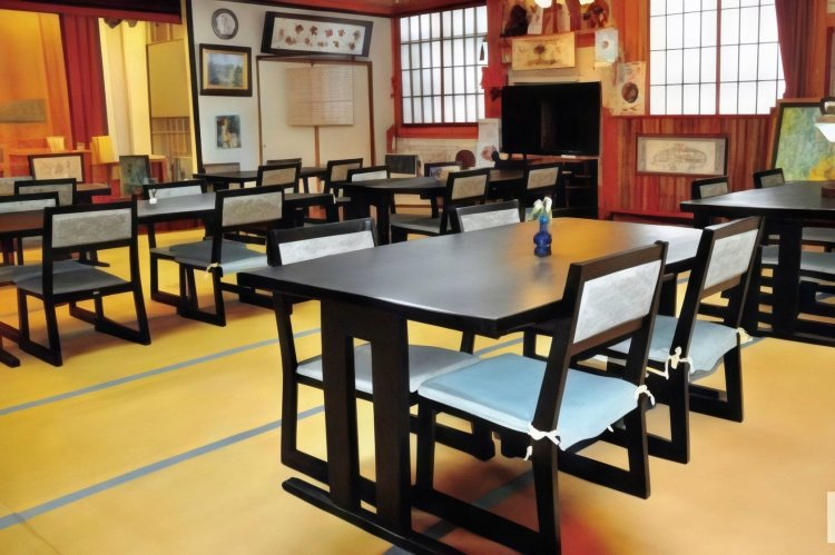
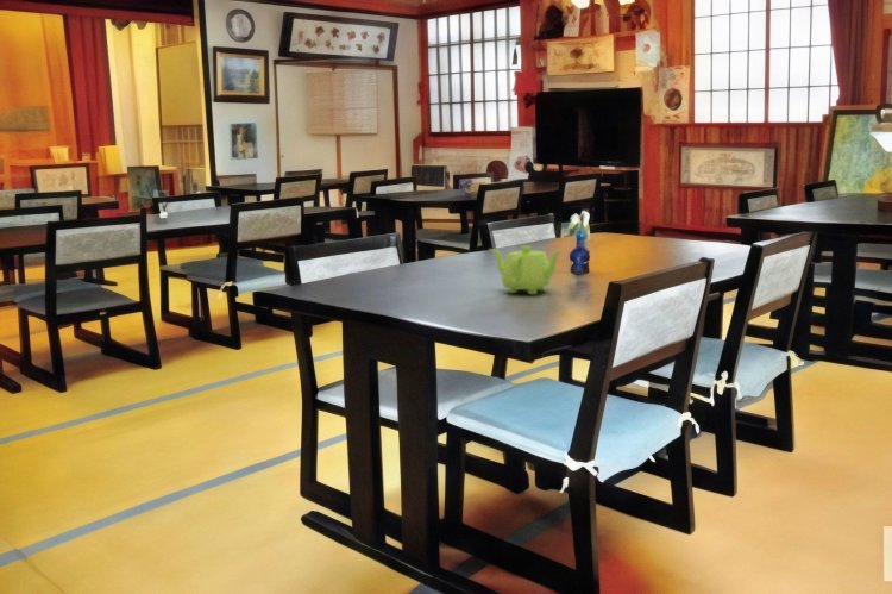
+ teapot [489,245,564,295]
